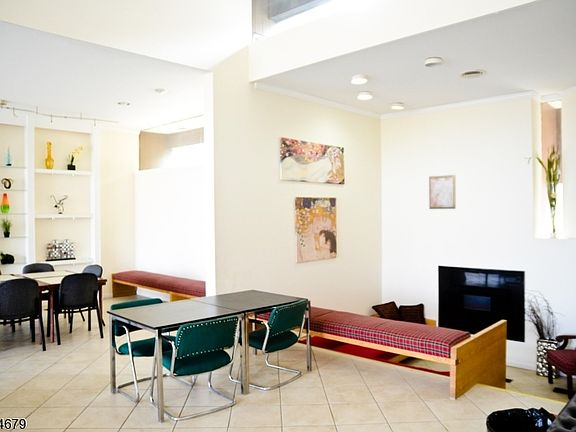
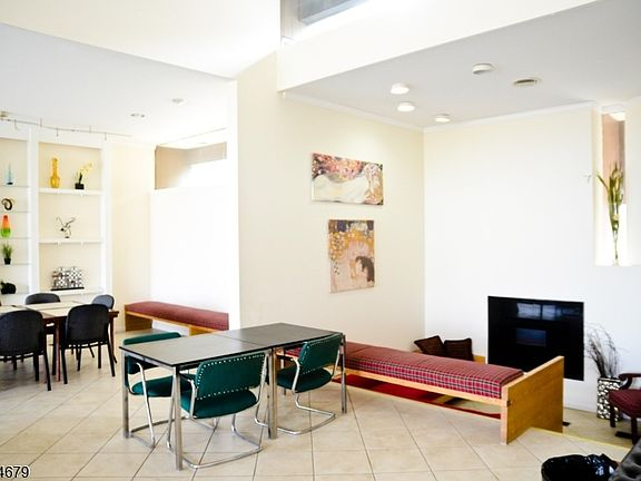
- wall art [428,174,456,210]
